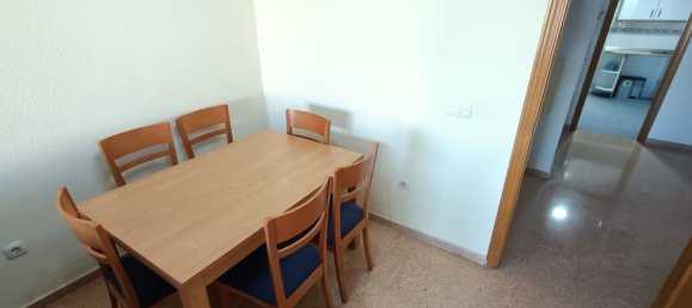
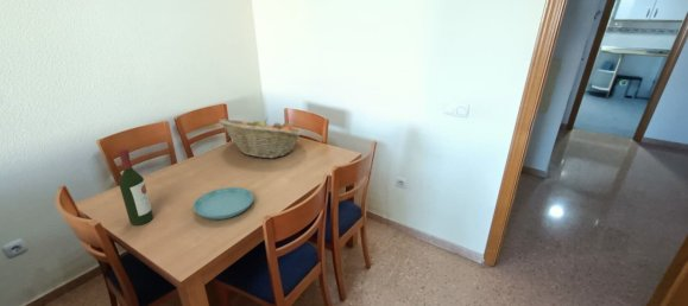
+ saucer [192,186,254,221]
+ wine bottle [118,148,154,227]
+ fruit basket [217,116,303,159]
